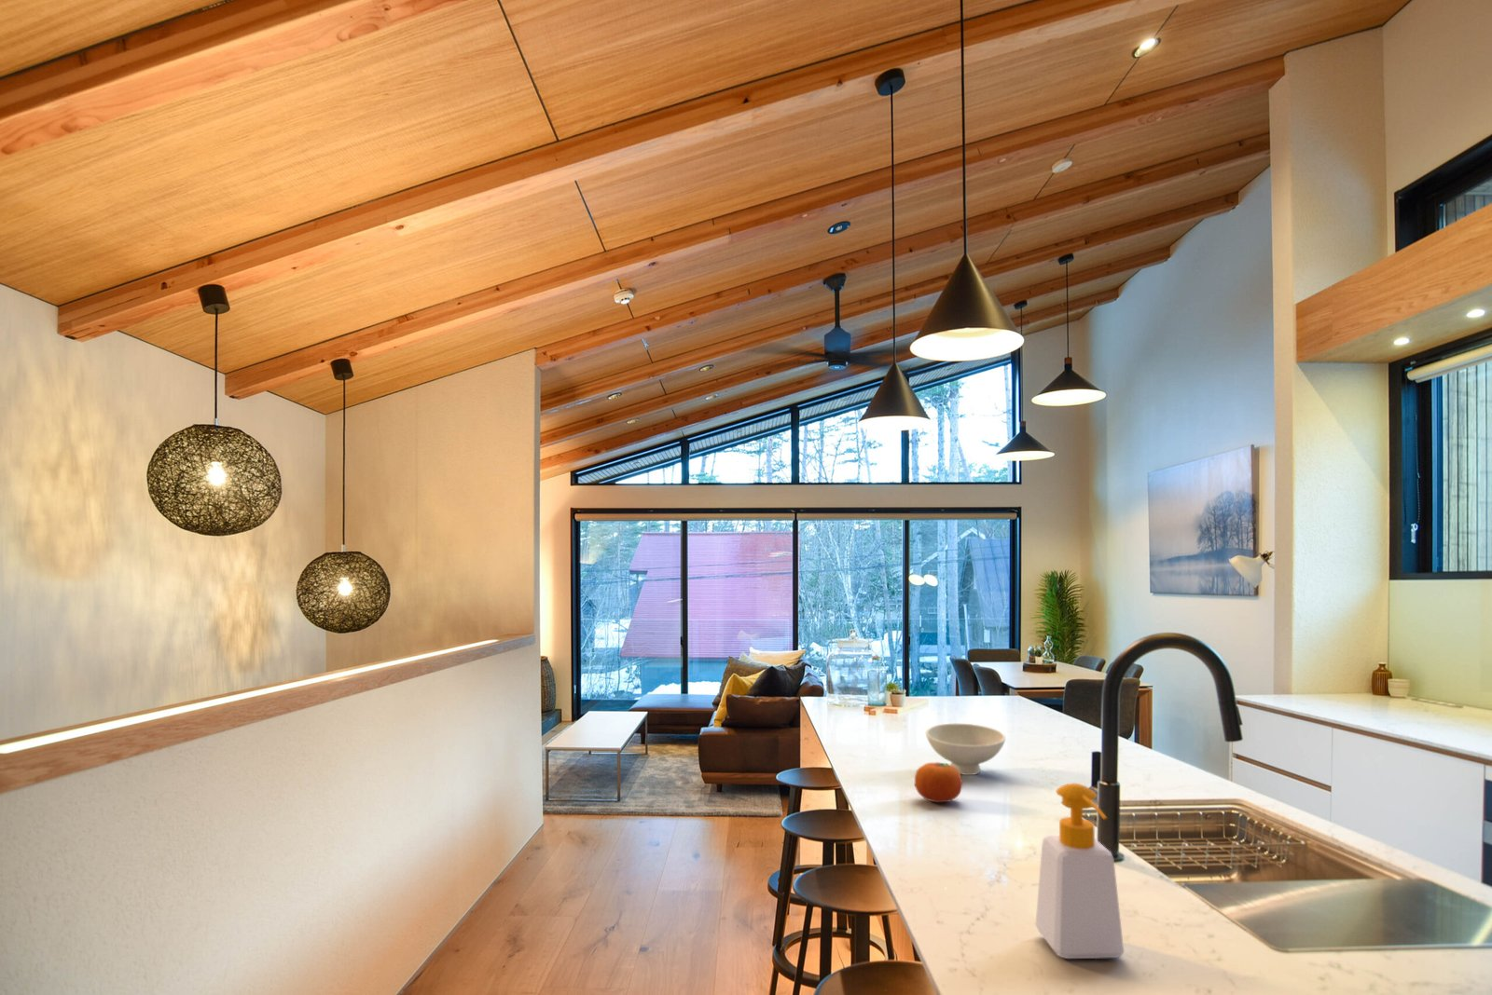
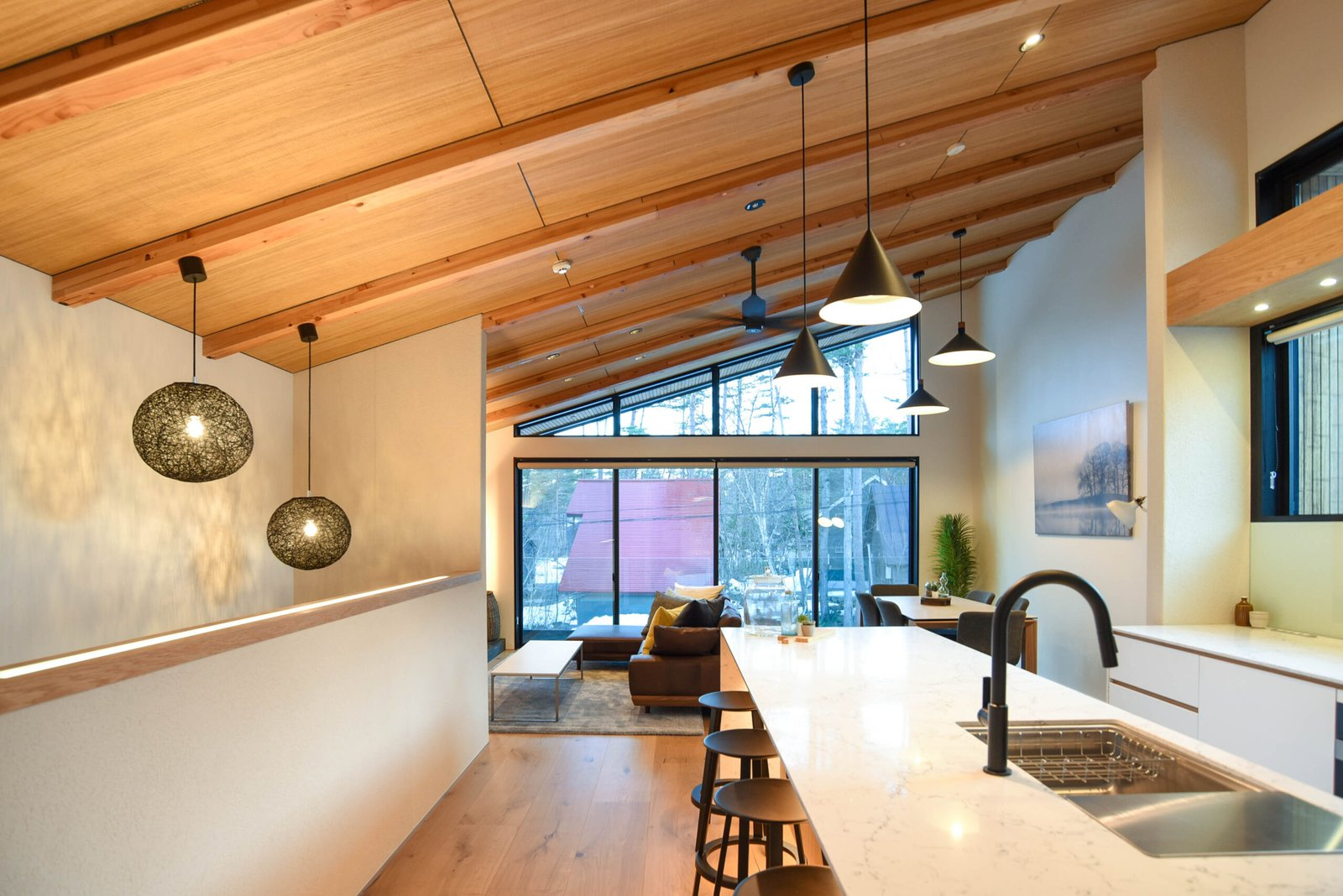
- bowl [925,722,1007,776]
- fruit [914,761,963,803]
- soap bottle [1034,783,1124,959]
